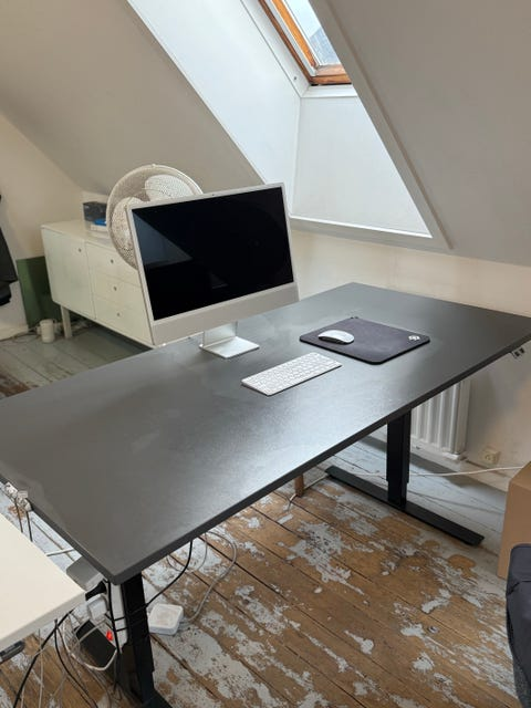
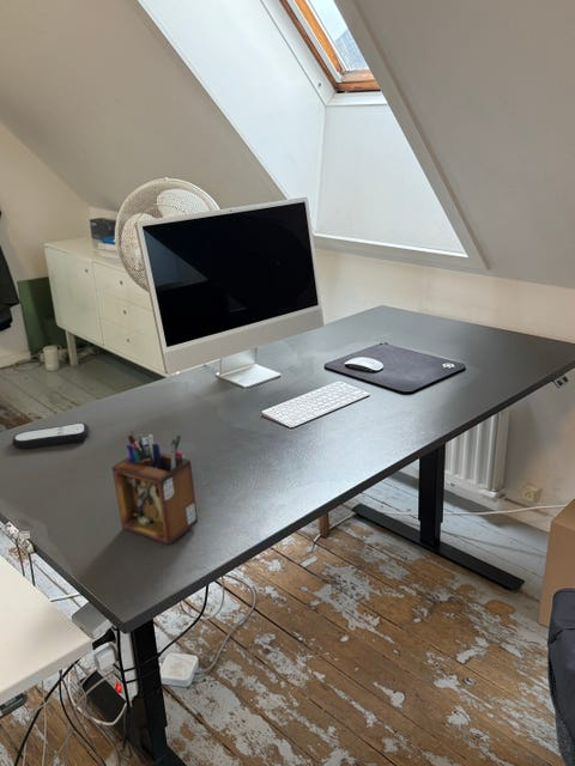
+ desk organizer [111,430,199,546]
+ remote control [11,421,90,450]
